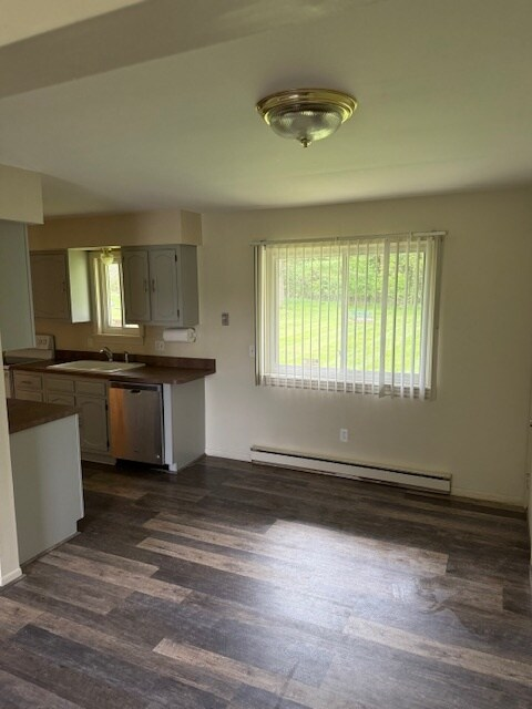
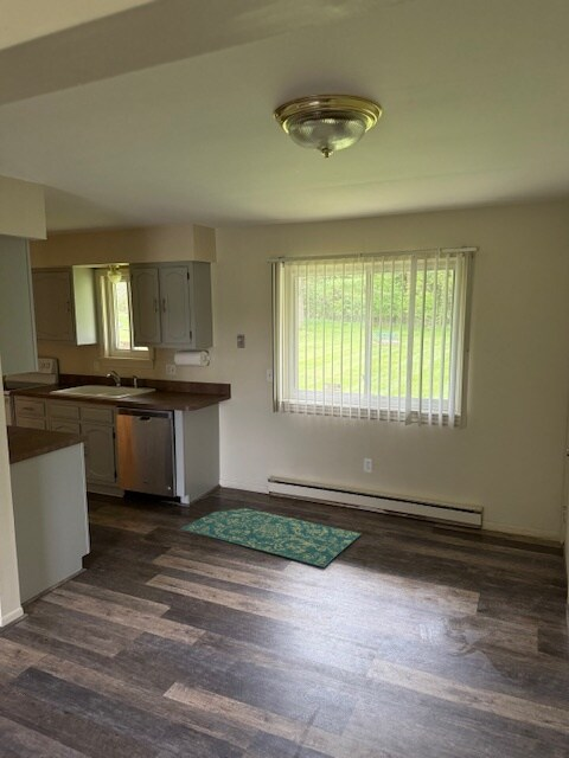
+ rug [179,507,363,568]
